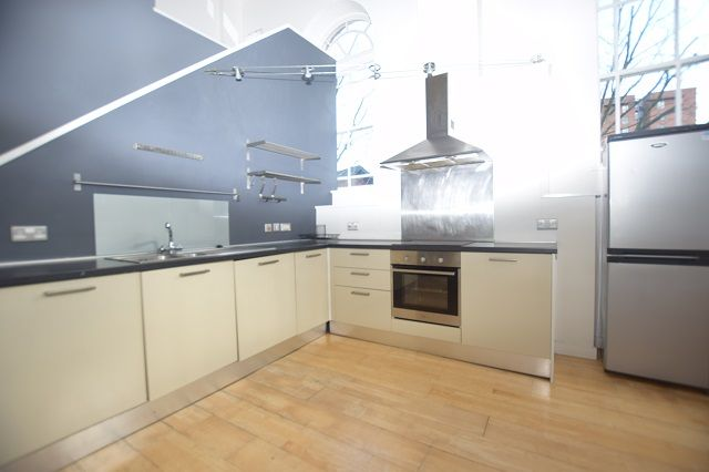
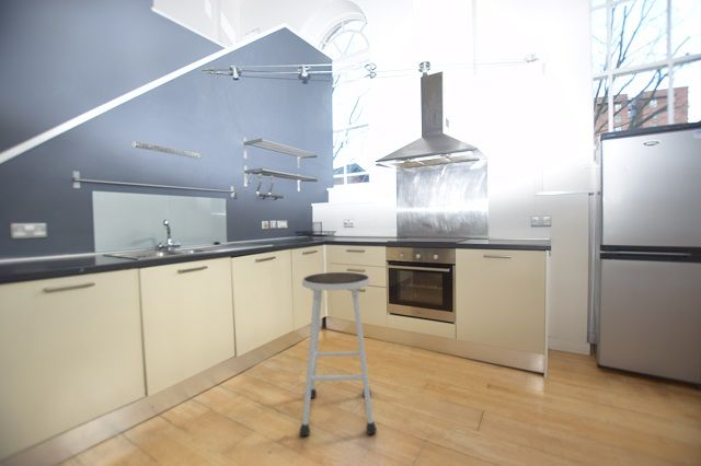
+ stool [298,271,378,436]
